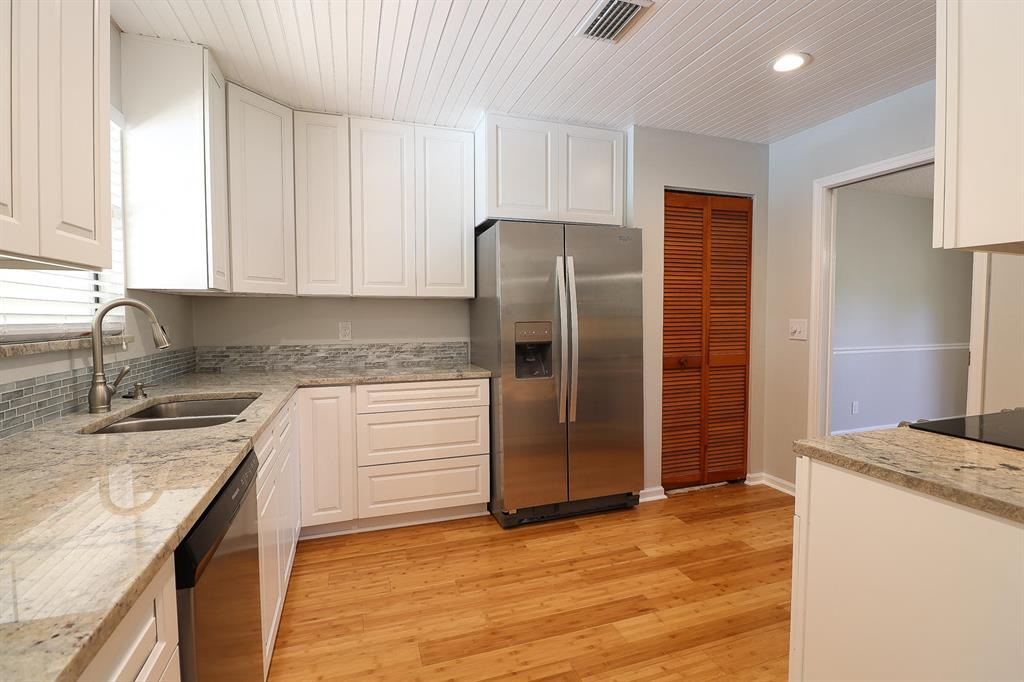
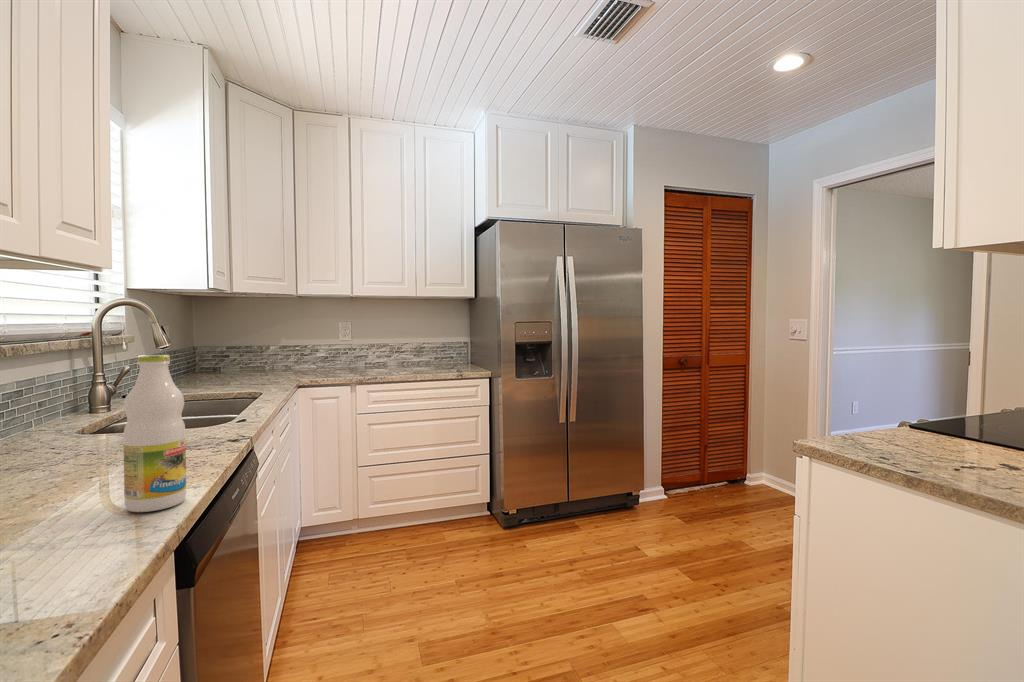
+ bottle [122,354,187,513]
